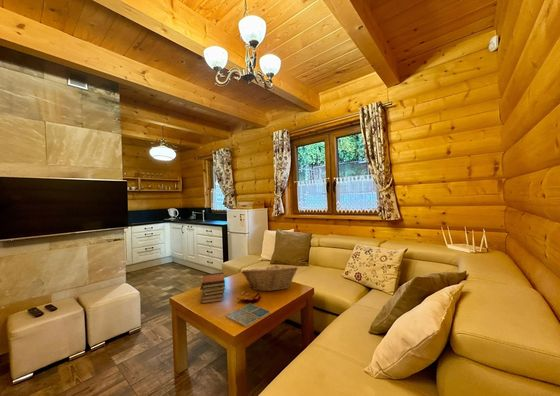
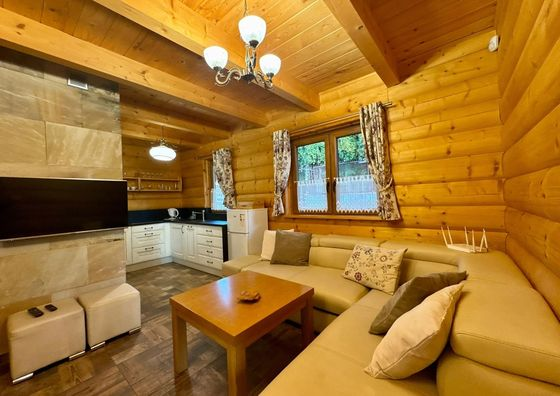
- fruit basket [240,264,299,292]
- drink coaster [224,303,272,328]
- book stack [199,271,226,305]
